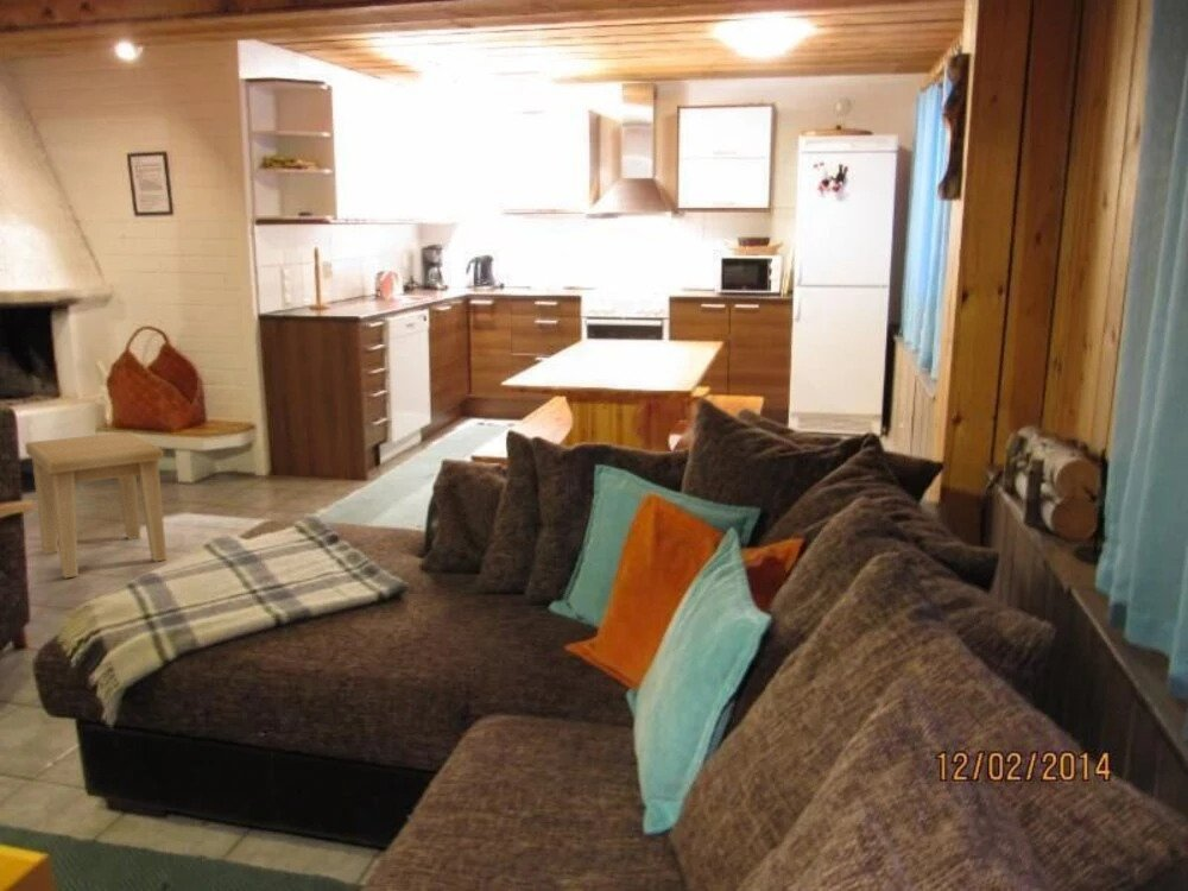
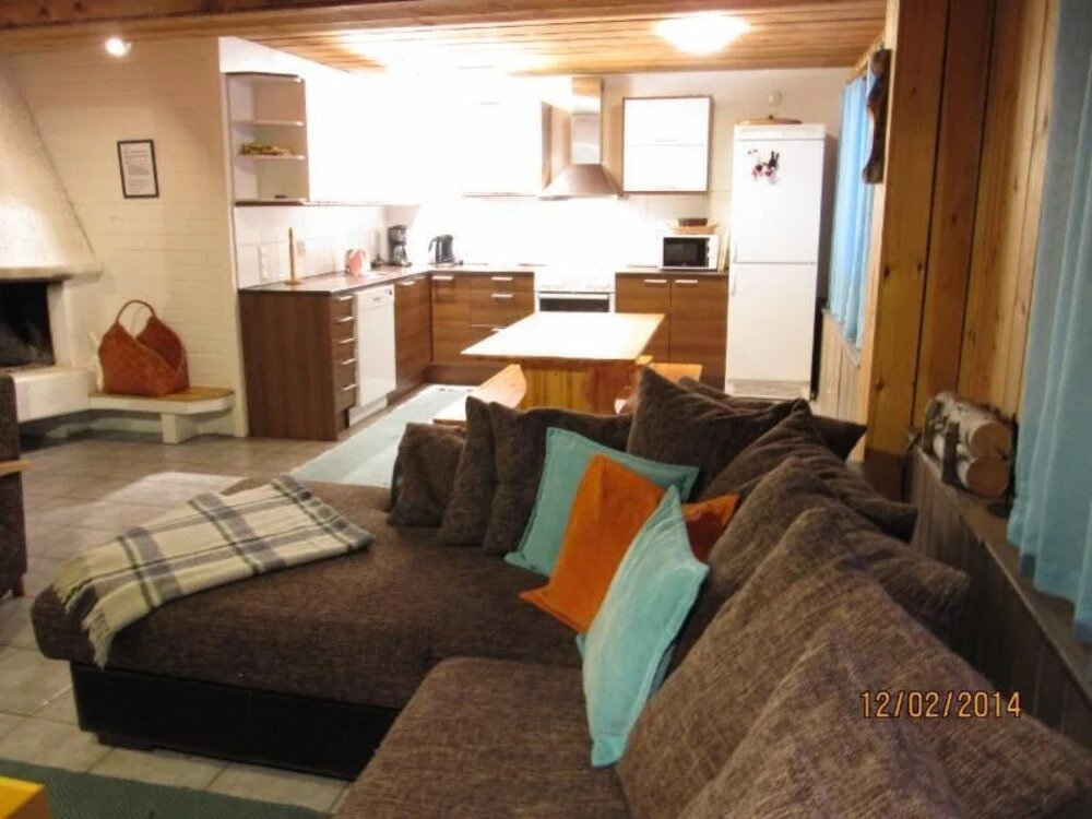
- side table [24,430,168,580]
